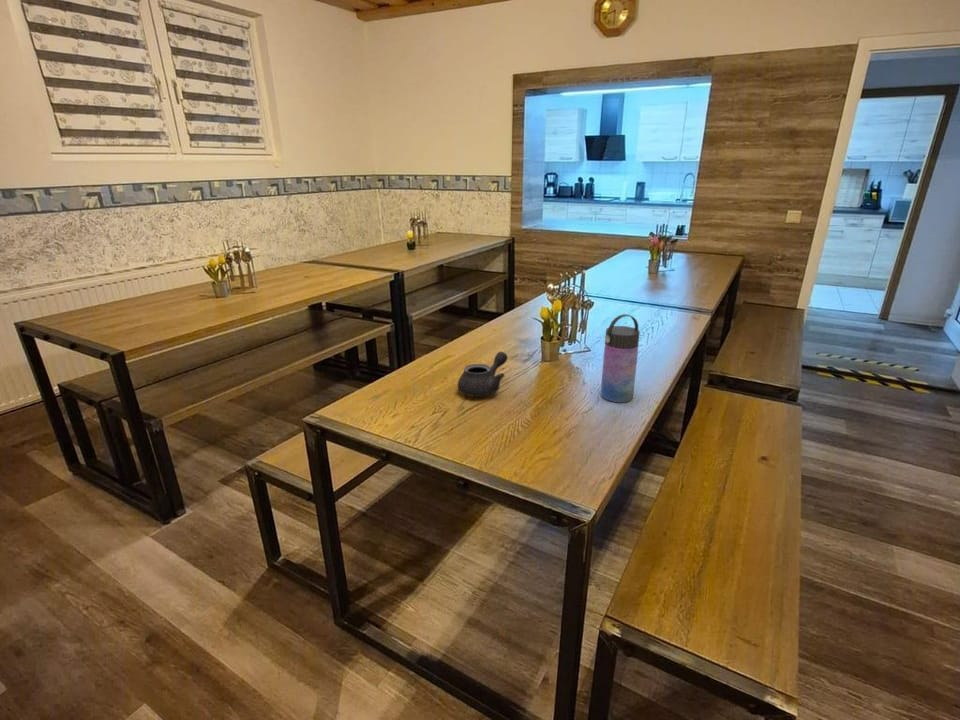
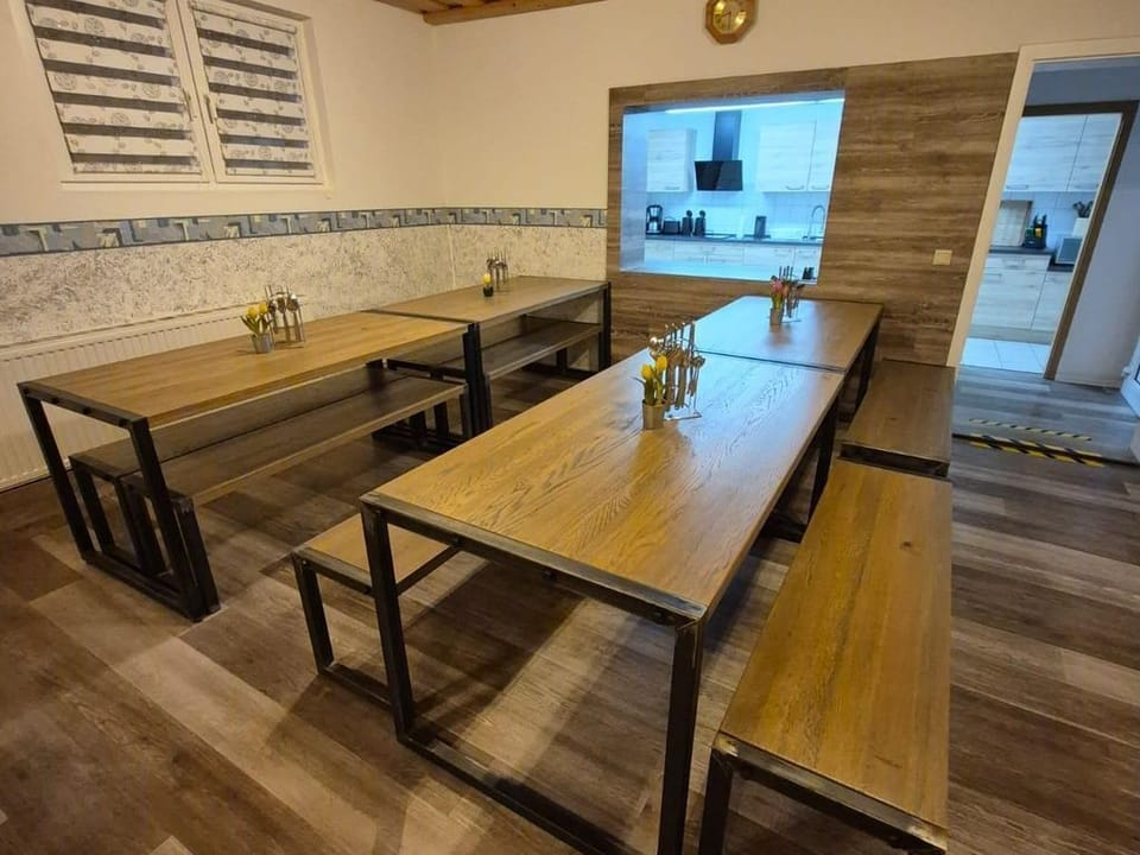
- teapot [457,351,509,398]
- water bottle [600,313,641,403]
